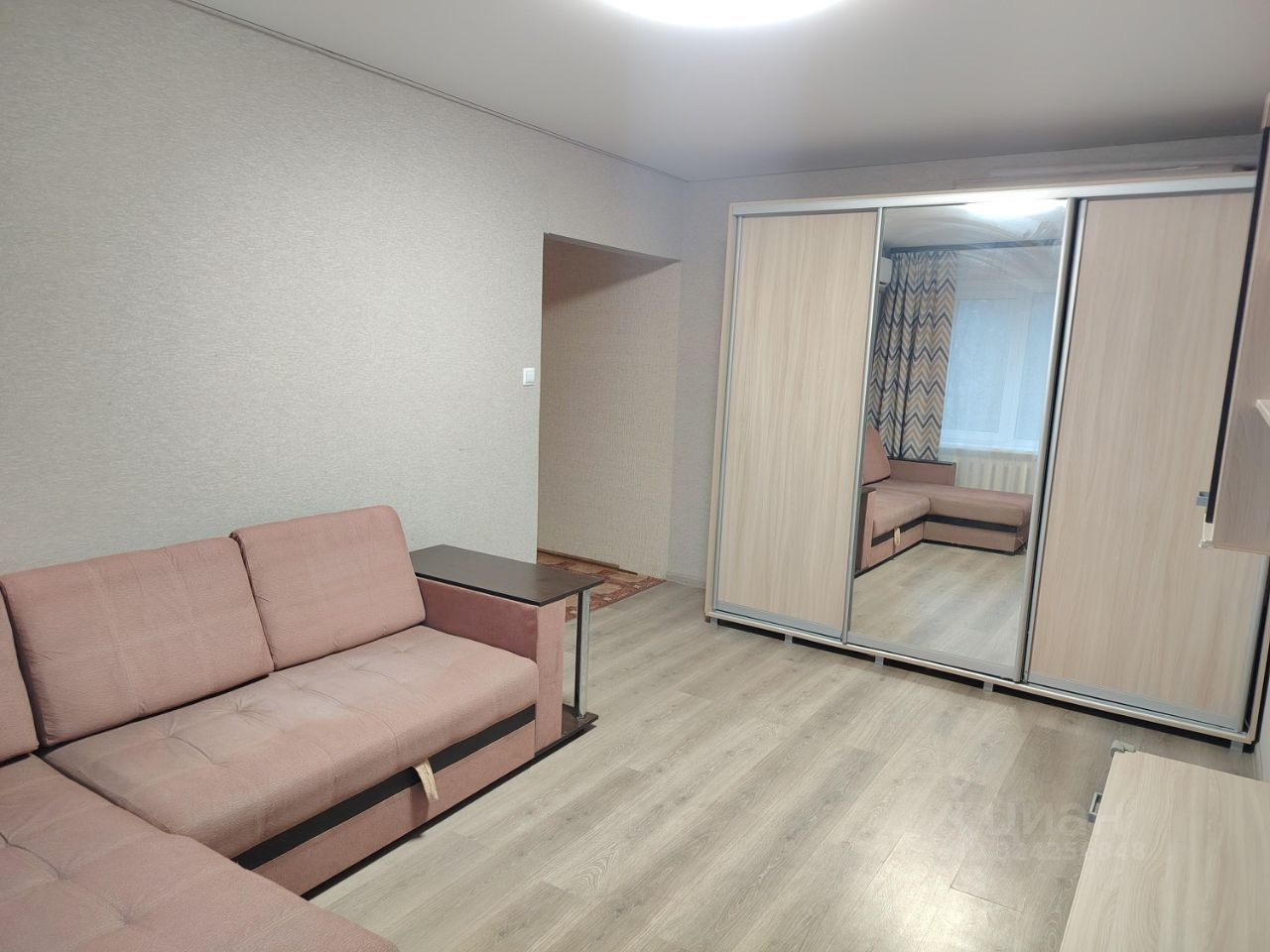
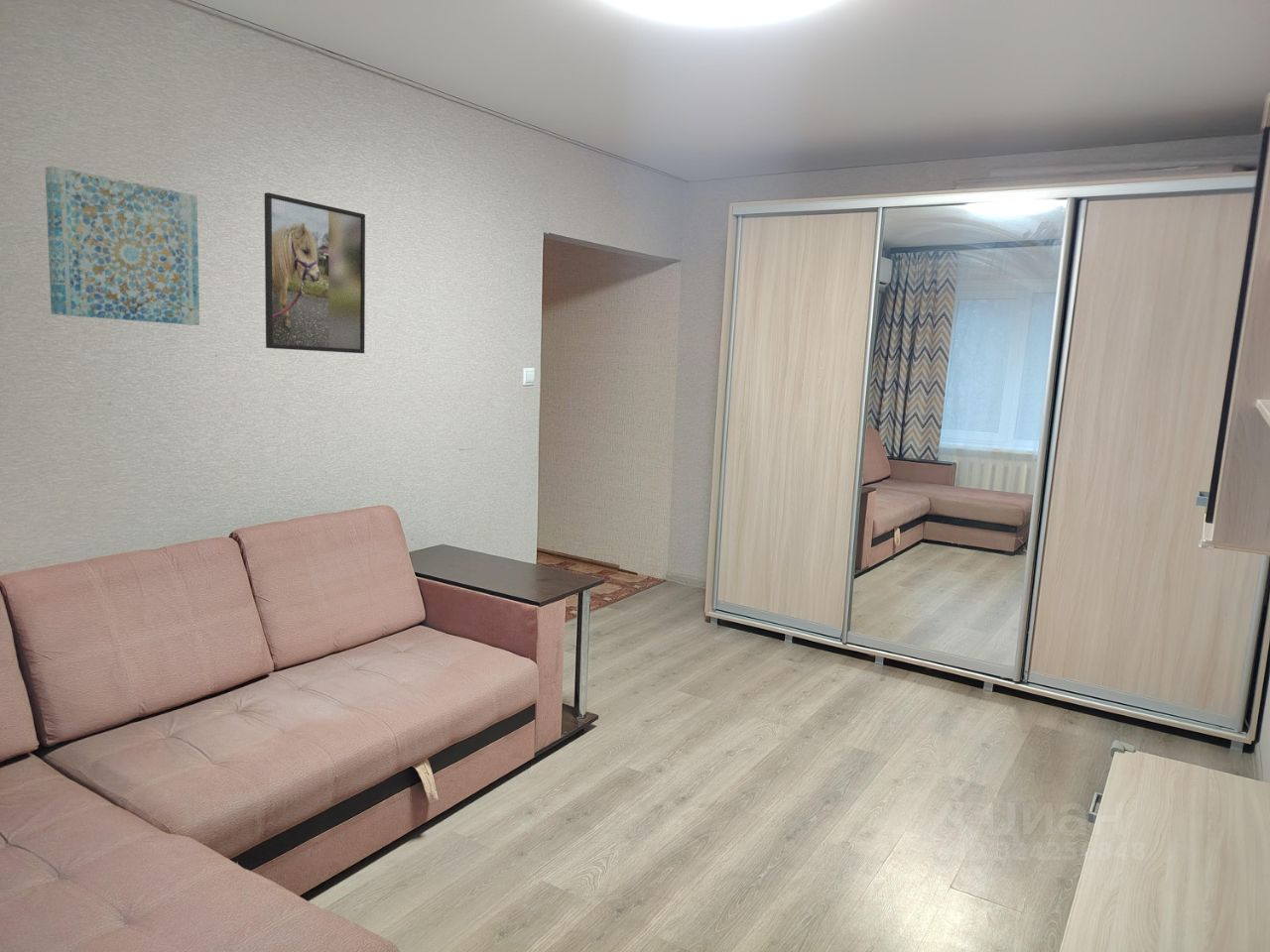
+ wall art [45,165,200,326]
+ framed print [264,191,366,354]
